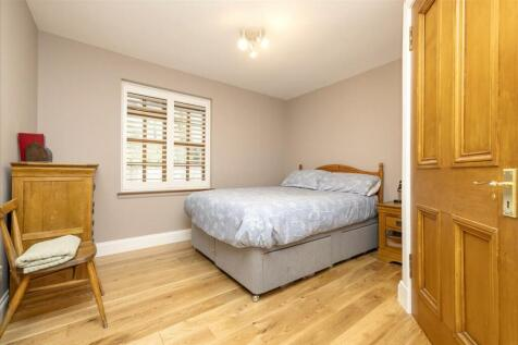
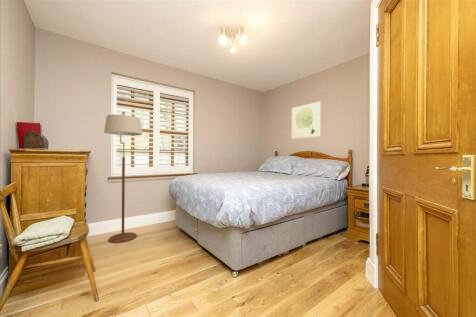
+ floor lamp [103,110,143,244]
+ wall art [291,100,322,140]
